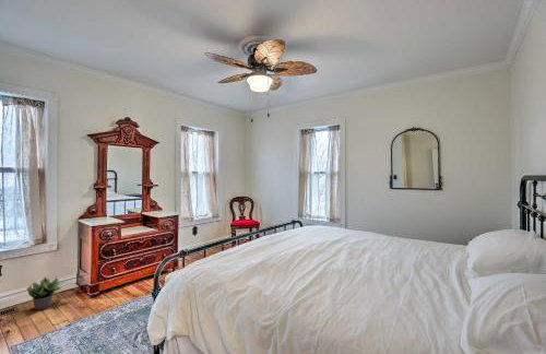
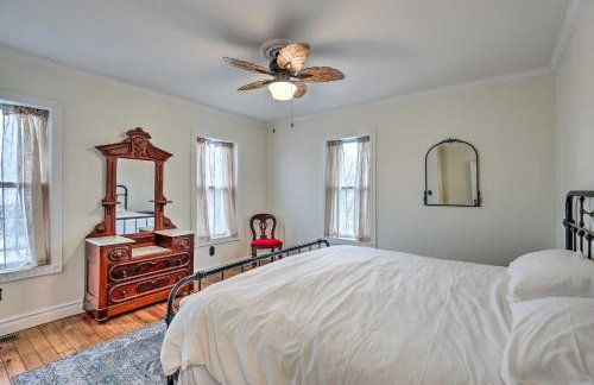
- potted plant [26,275,68,311]
